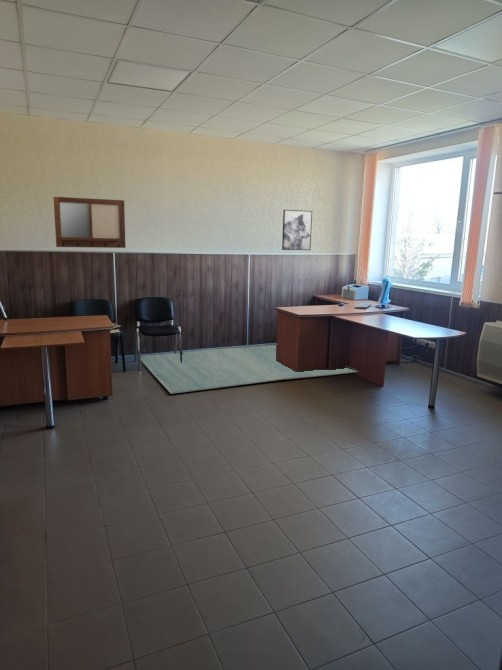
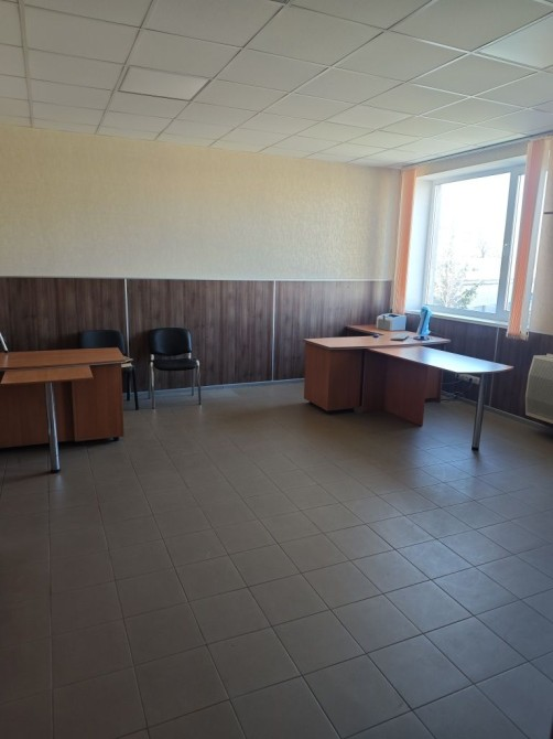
- rug [139,344,359,395]
- wall art [281,209,313,251]
- writing board [52,196,127,249]
